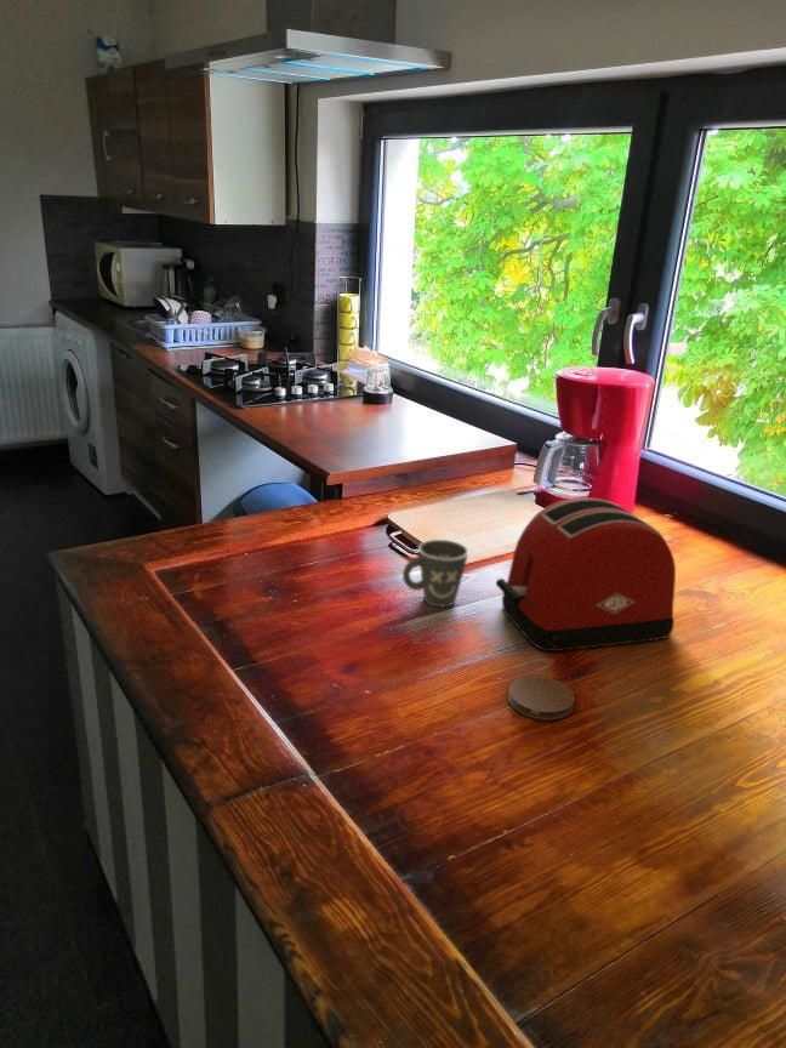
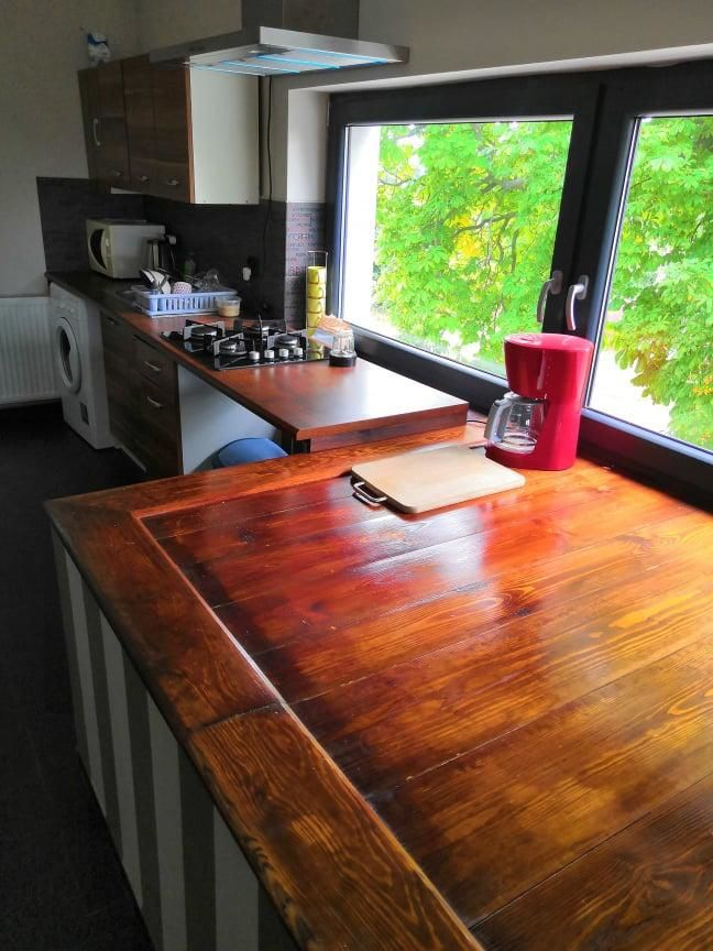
- mug [401,539,469,608]
- toaster [495,496,677,653]
- coaster [507,674,576,722]
